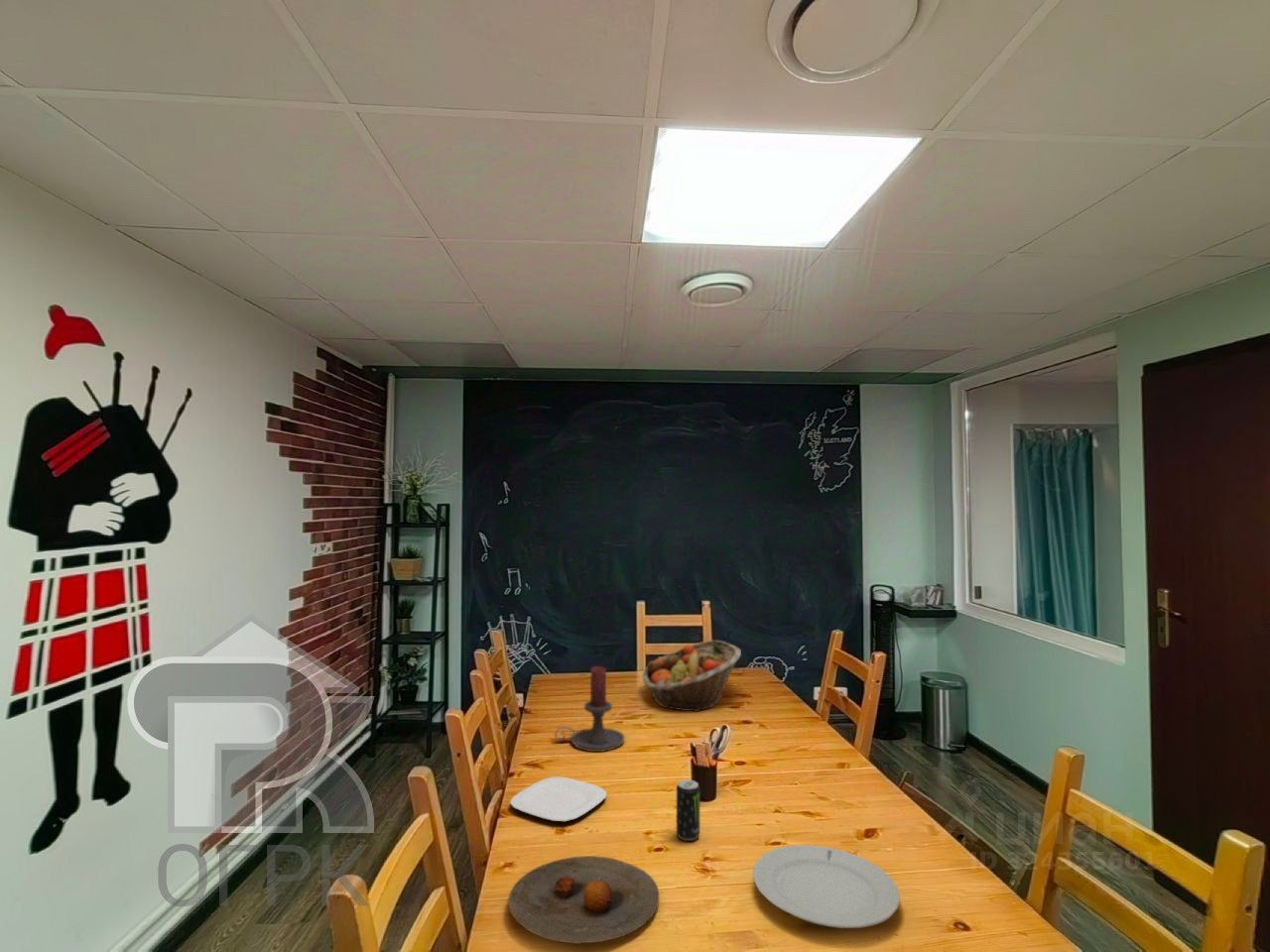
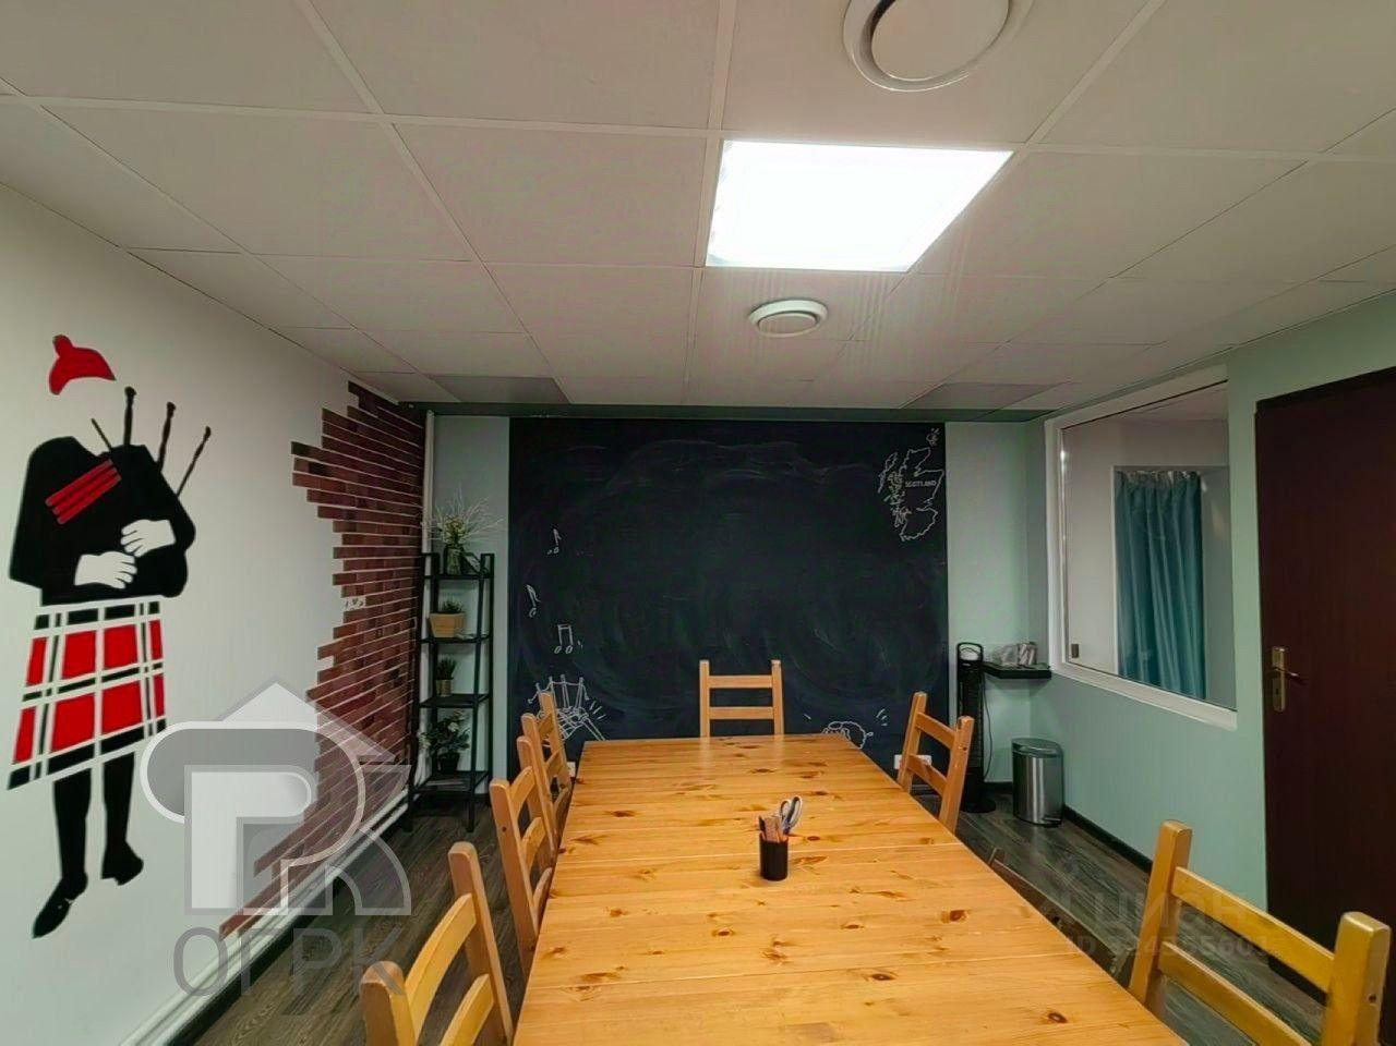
- beverage can [676,778,700,842]
- plate [509,776,608,823]
- fruit basket [642,640,742,713]
- chinaware [752,844,901,929]
- plate [507,855,660,945]
- candle holder [554,665,626,753]
